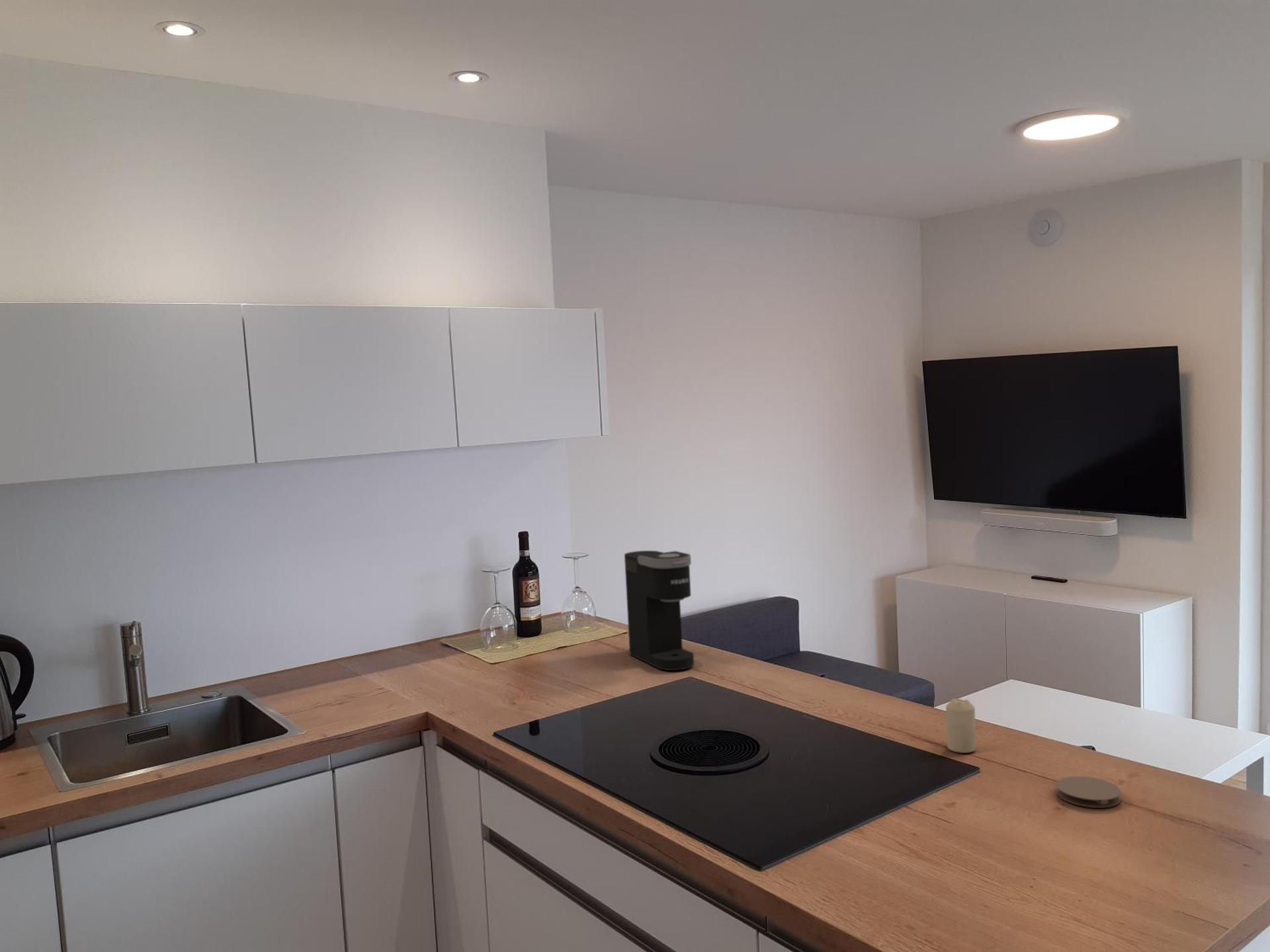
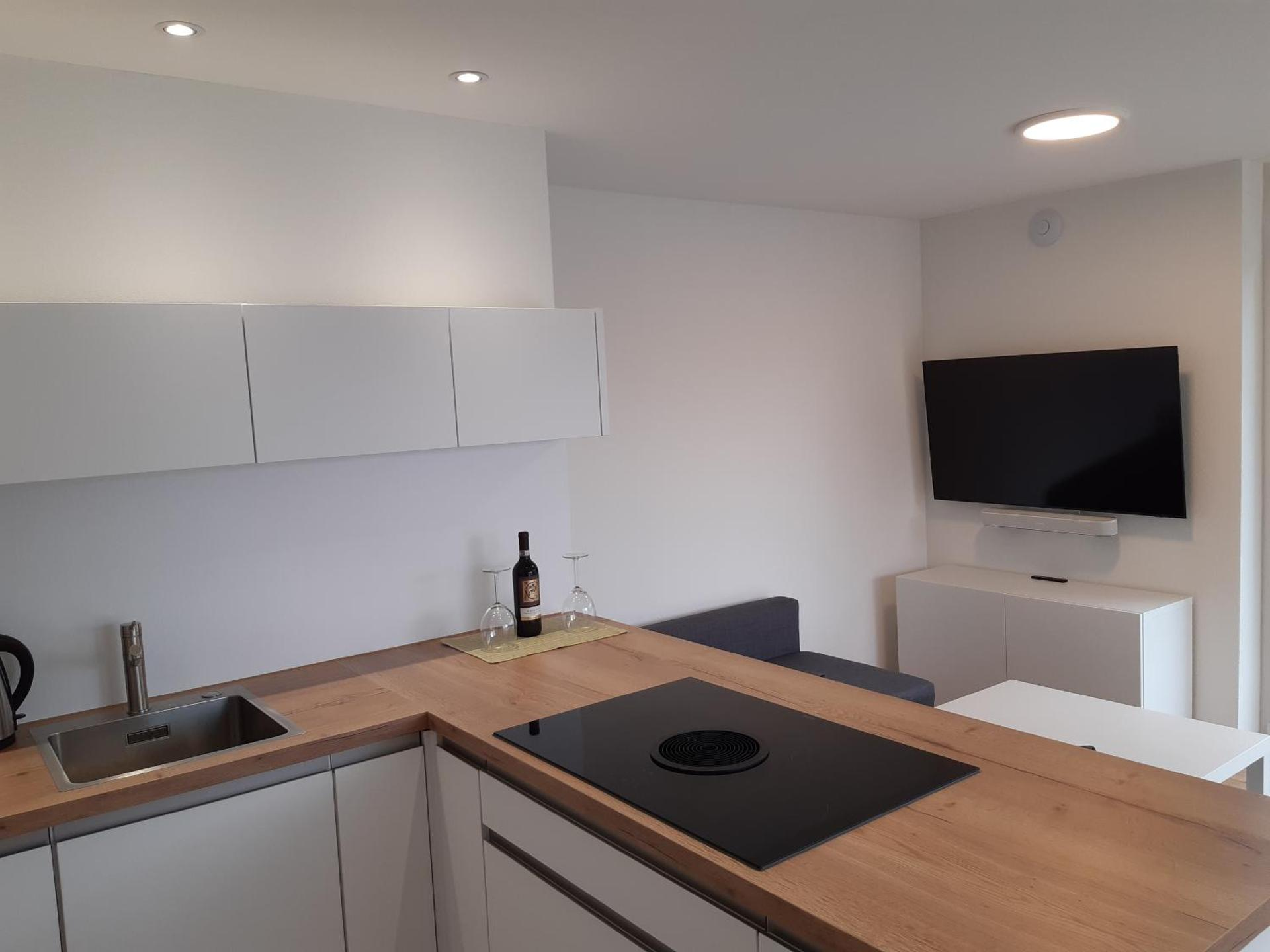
- coffee maker [624,550,695,671]
- candle [945,697,976,754]
- coaster [1056,775,1122,809]
